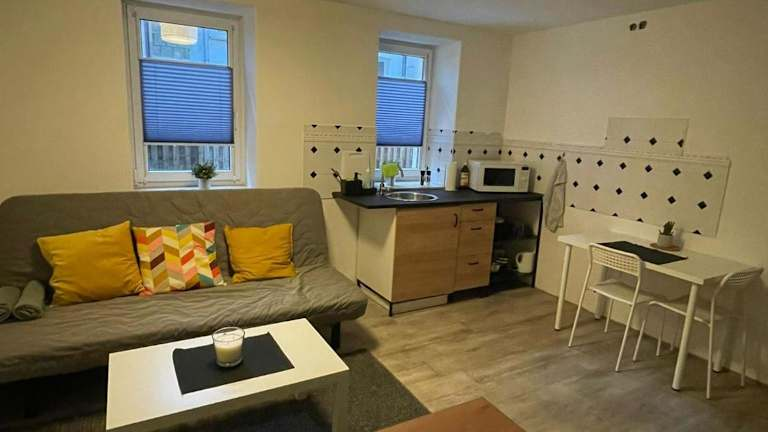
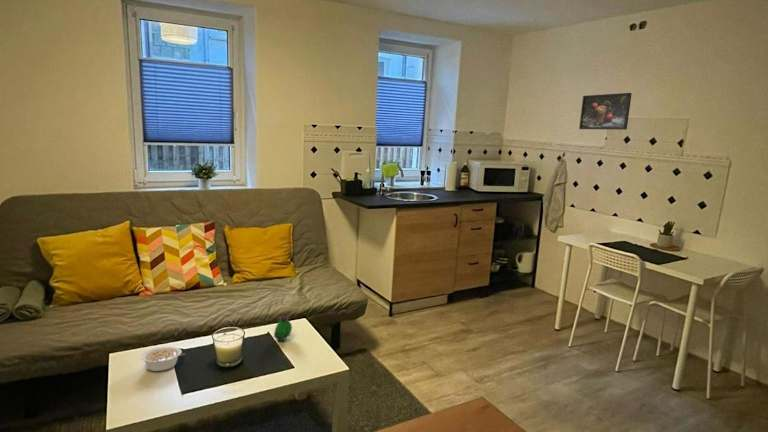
+ flowering cactus [273,313,293,342]
+ legume [140,346,187,372]
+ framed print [578,92,633,131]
